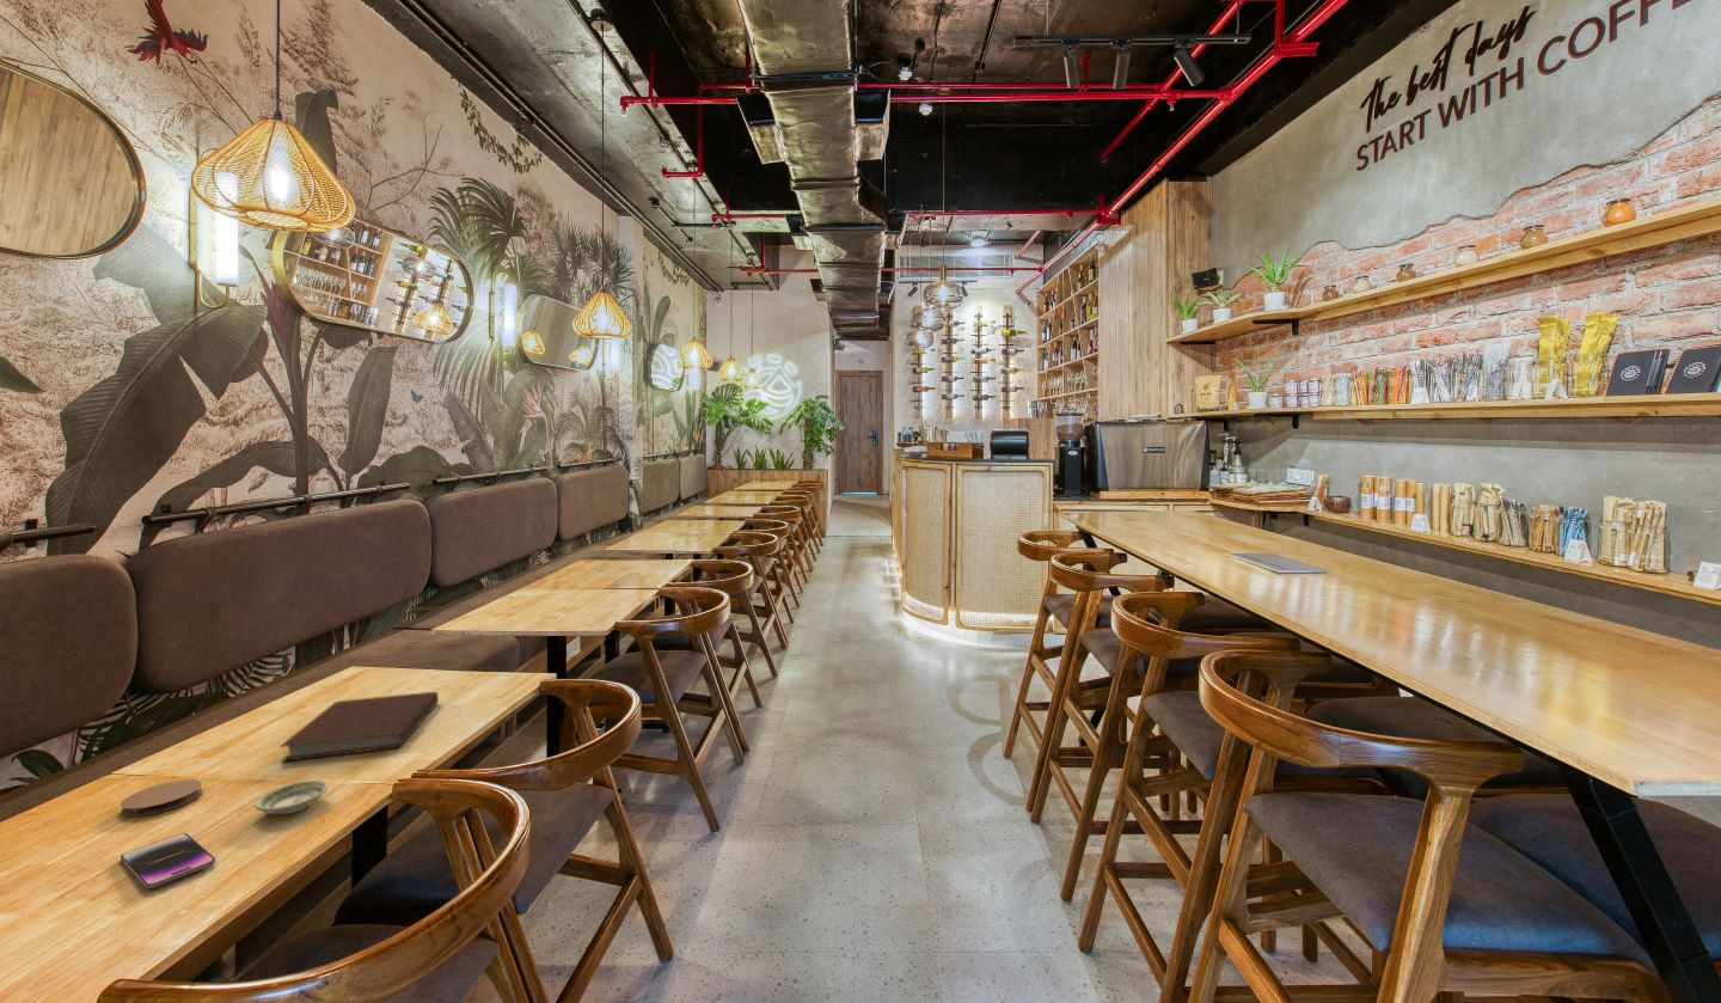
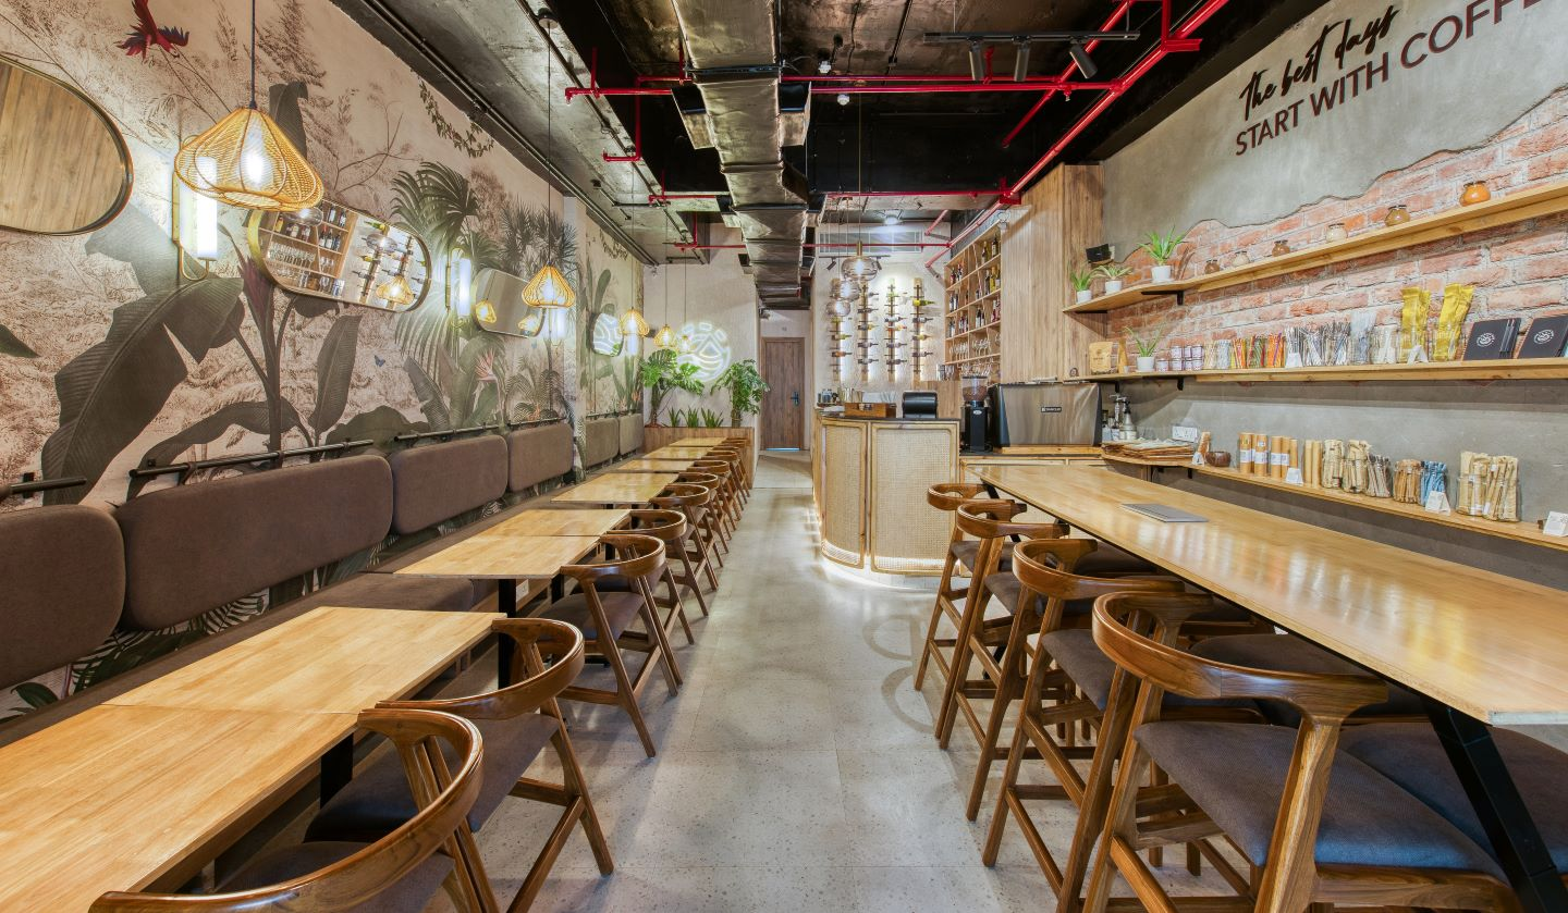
- saucer [253,779,330,815]
- notebook [278,691,440,763]
- coaster [120,778,203,818]
- smartphone [120,832,216,889]
